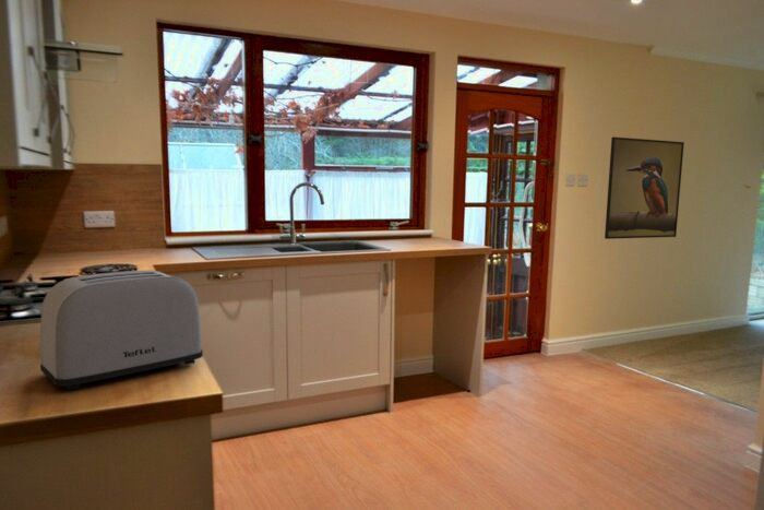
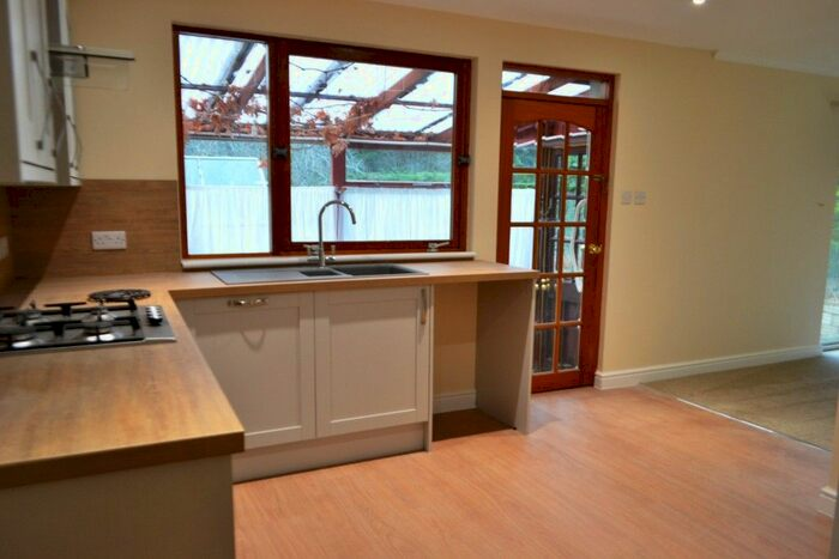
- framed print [604,135,685,240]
- toaster [39,270,204,391]
